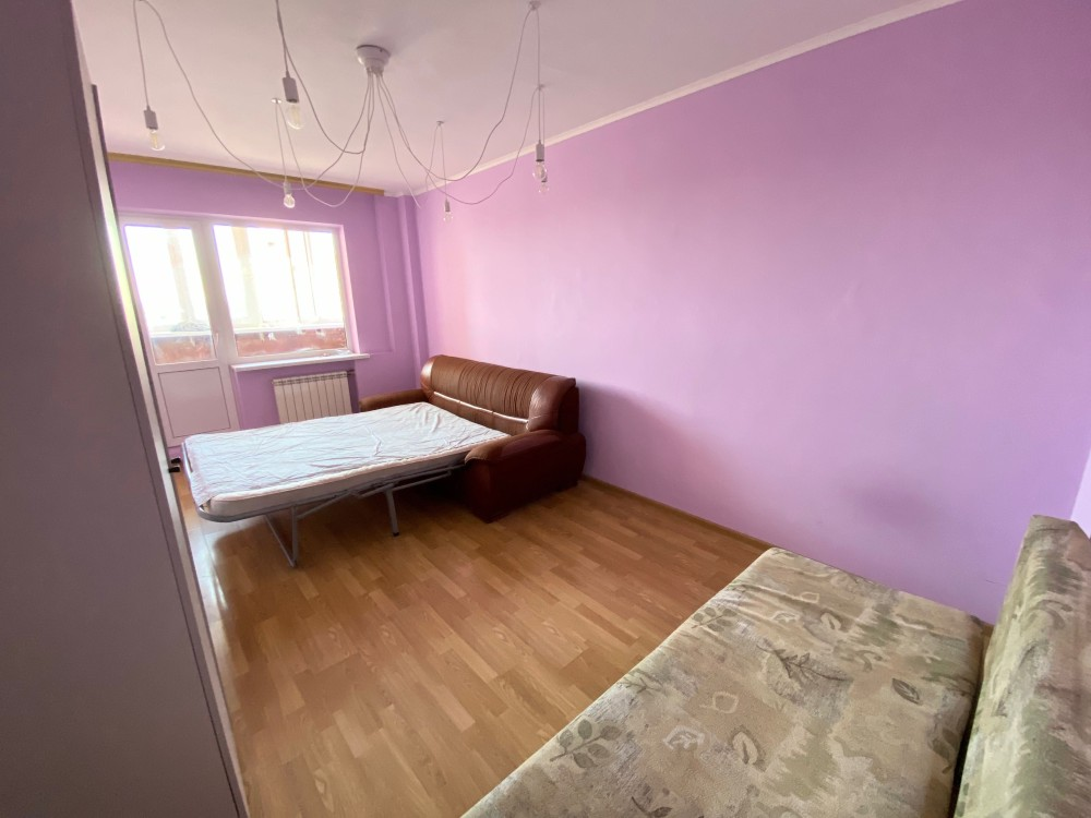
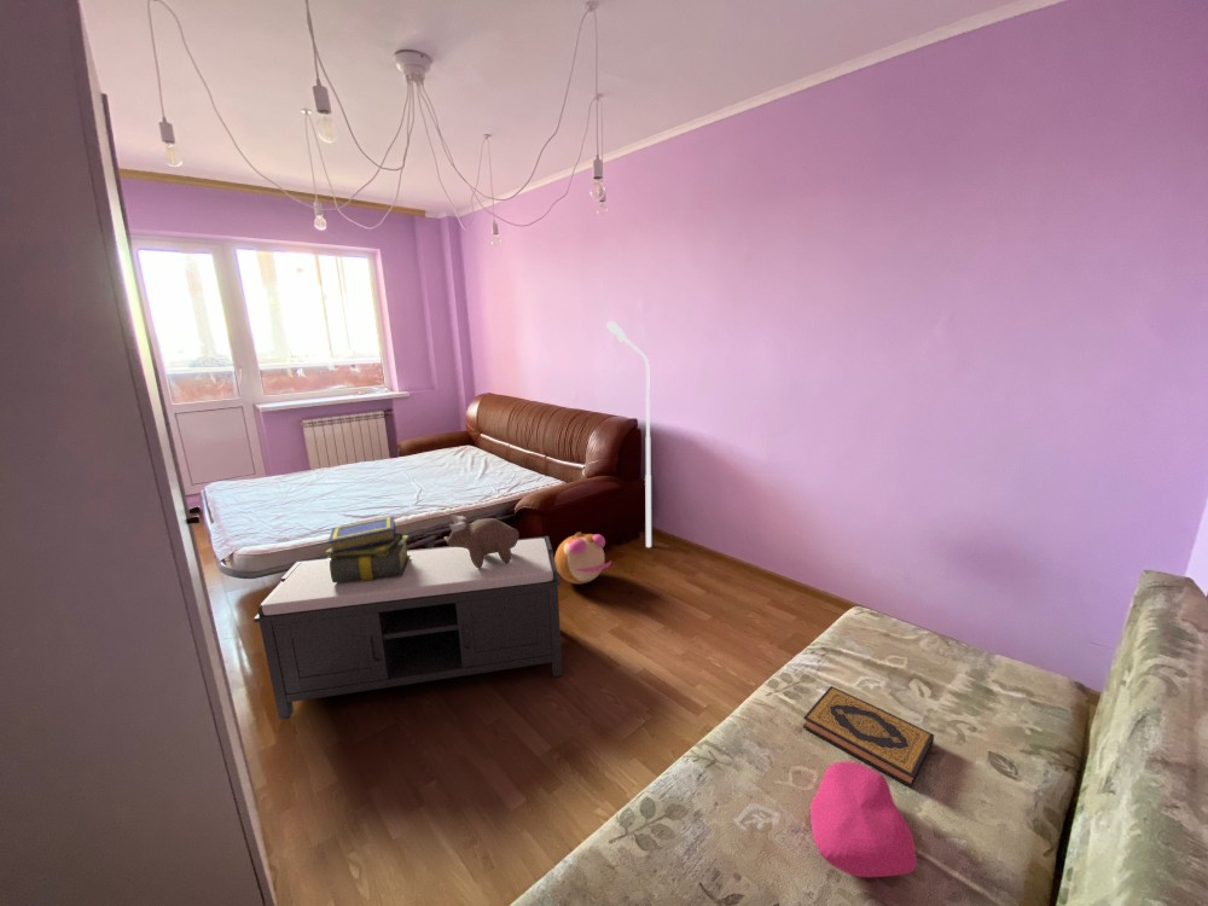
+ bench [252,535,563,721]
+ floor lamp [605,320,652,548]
+ plush toy [443,515,521,568]
+ stack of books [325,516,411,582]
+ hardback book [802,685,935,789]
+ plush toy [554,530,612,585]
+ cushion [809,760,918,878]
